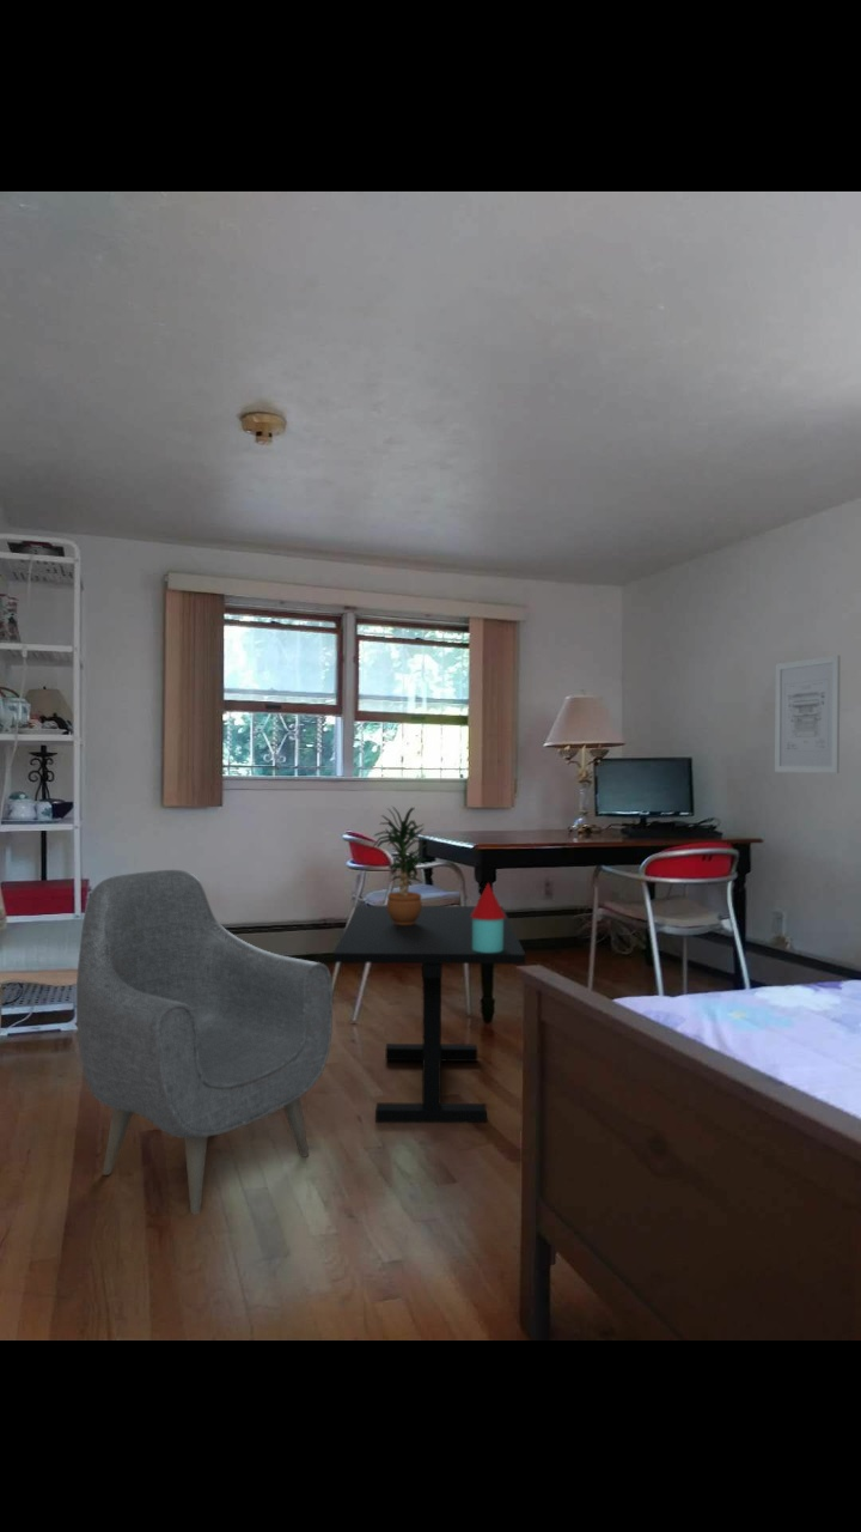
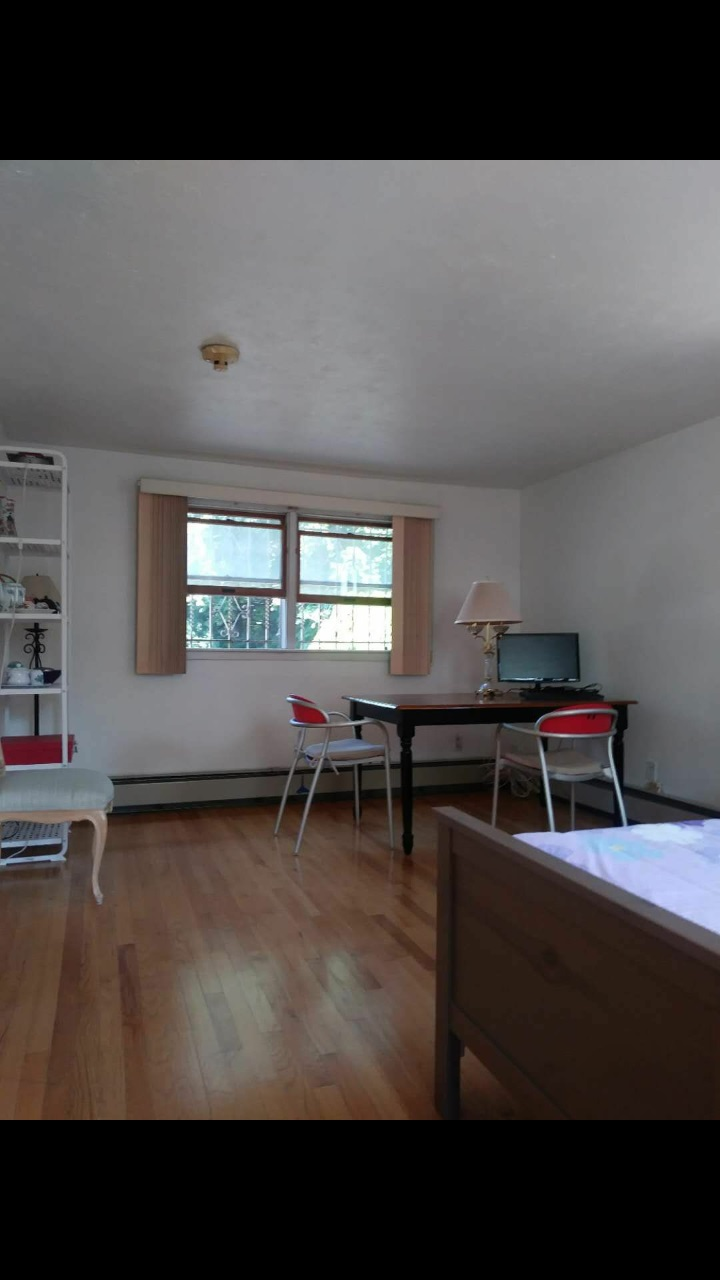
- potted plant [372,805,428,925]
- wall art [774,655,841,774]
- side table [331,881,526,1124]
- armchair [75,869,334,1216]
